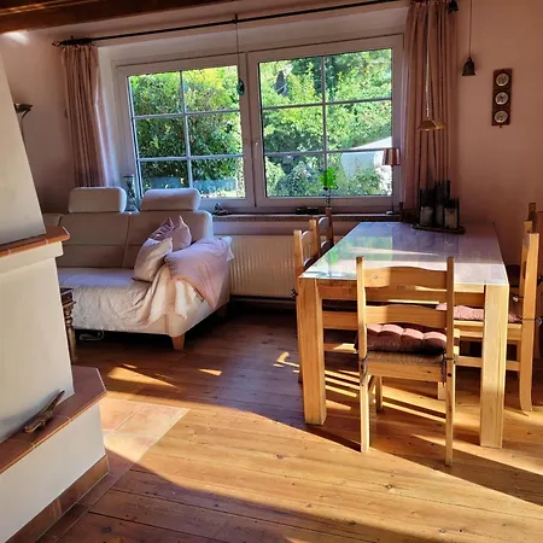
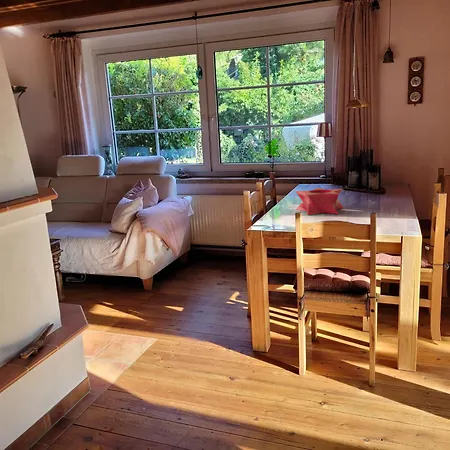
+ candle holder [295,187,344,216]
